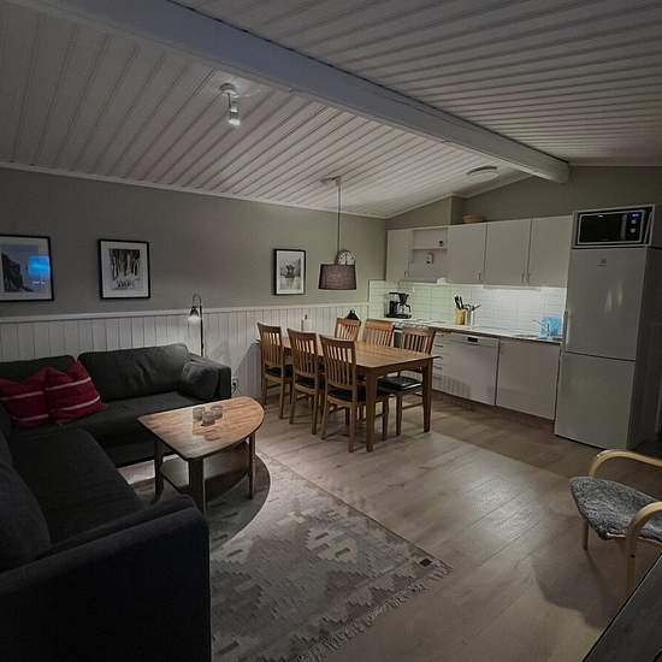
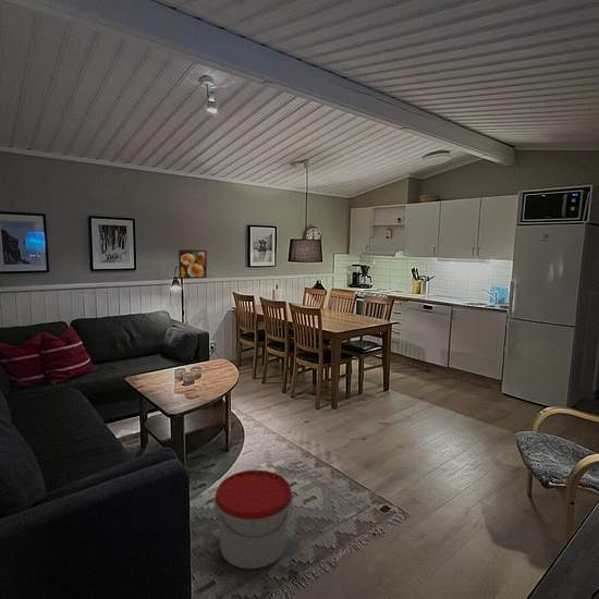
+ bucket [213,469,294,570]
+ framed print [178,248,208,280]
